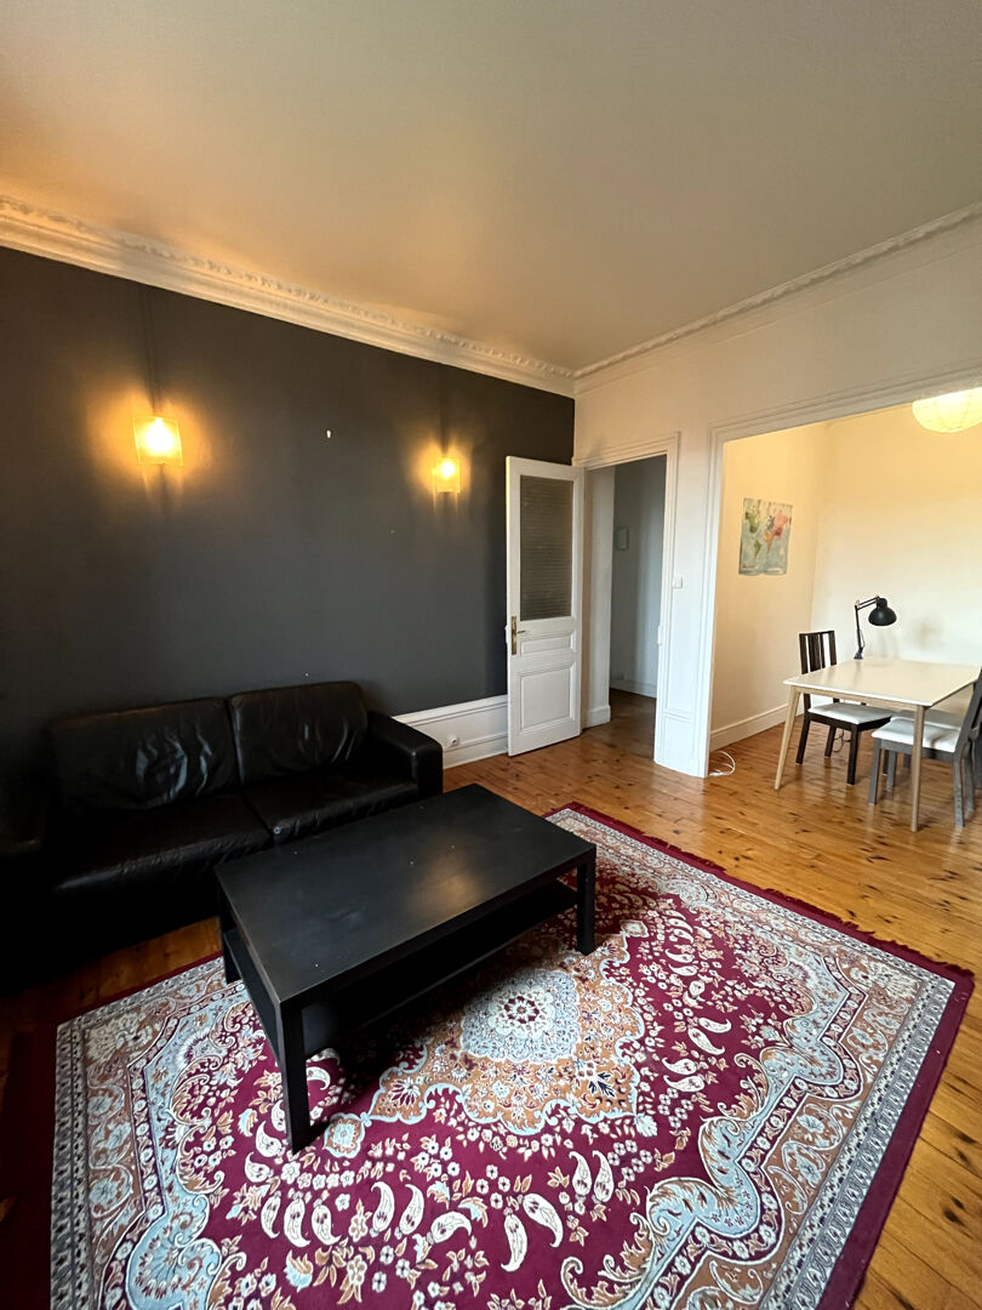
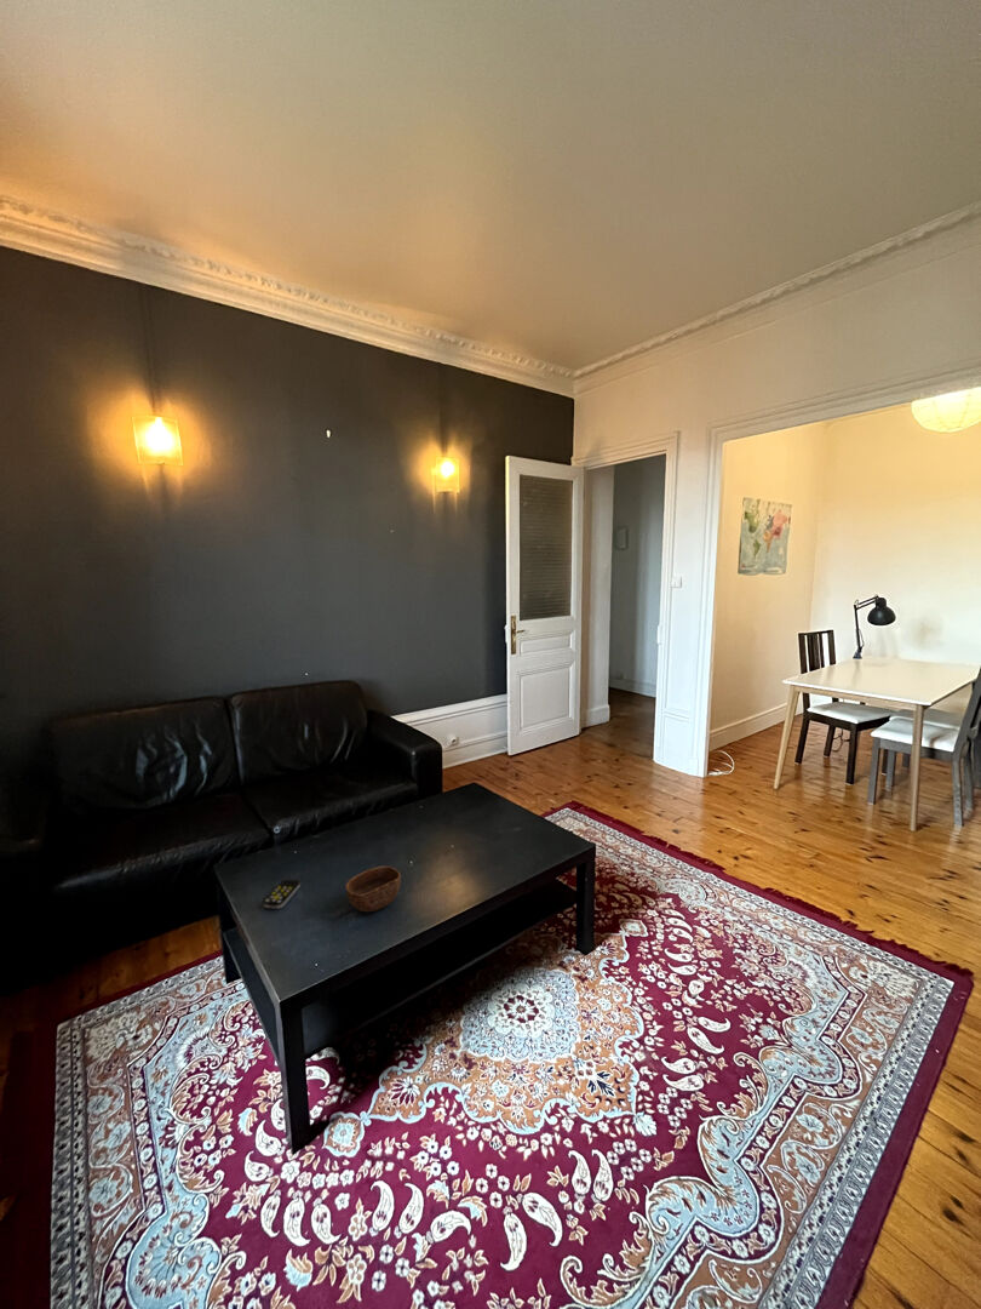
+ bowl [345,865,402,913]
+ remote control [263,879,302,910]
